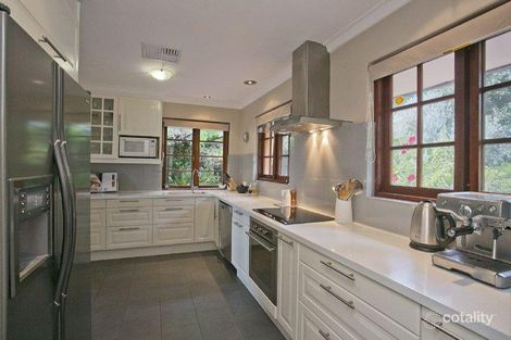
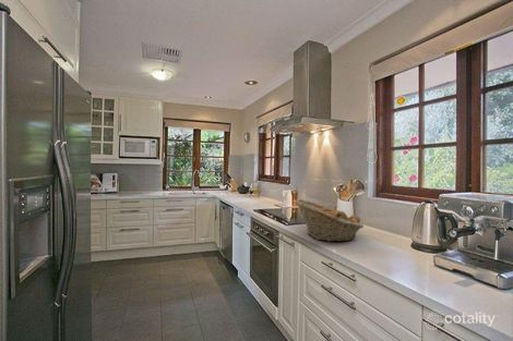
+ fruit basket [294,198,365,243]
